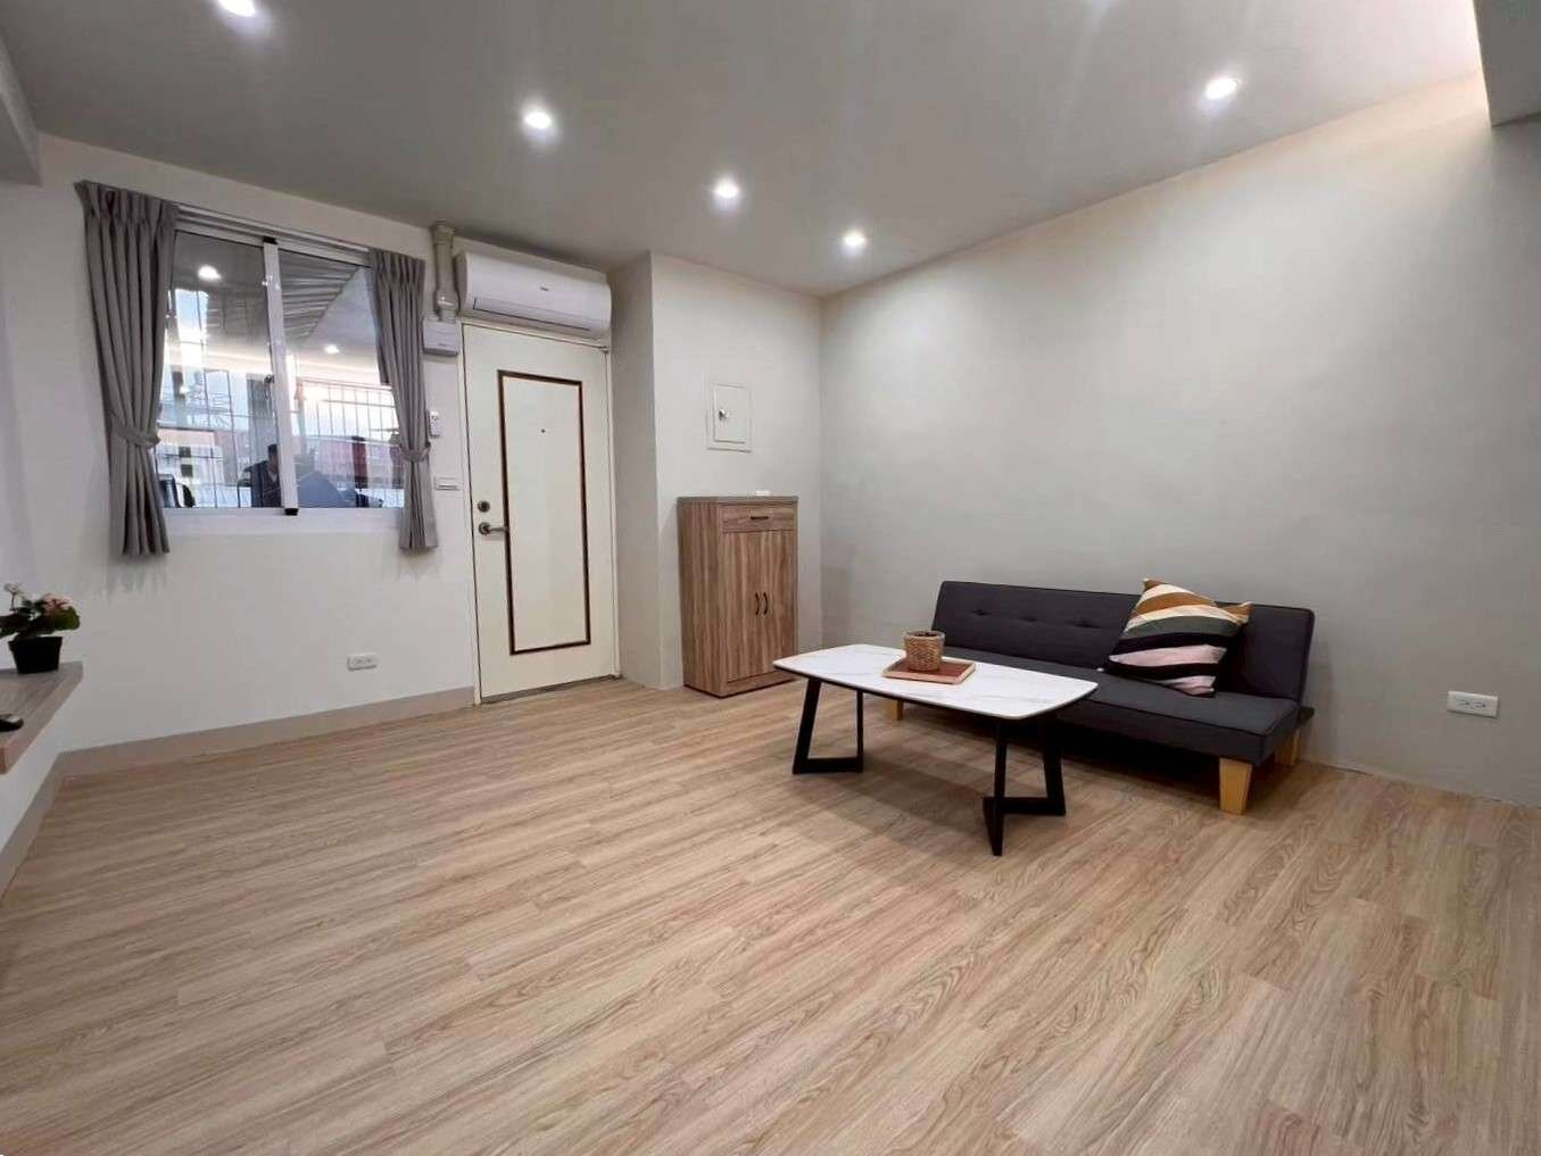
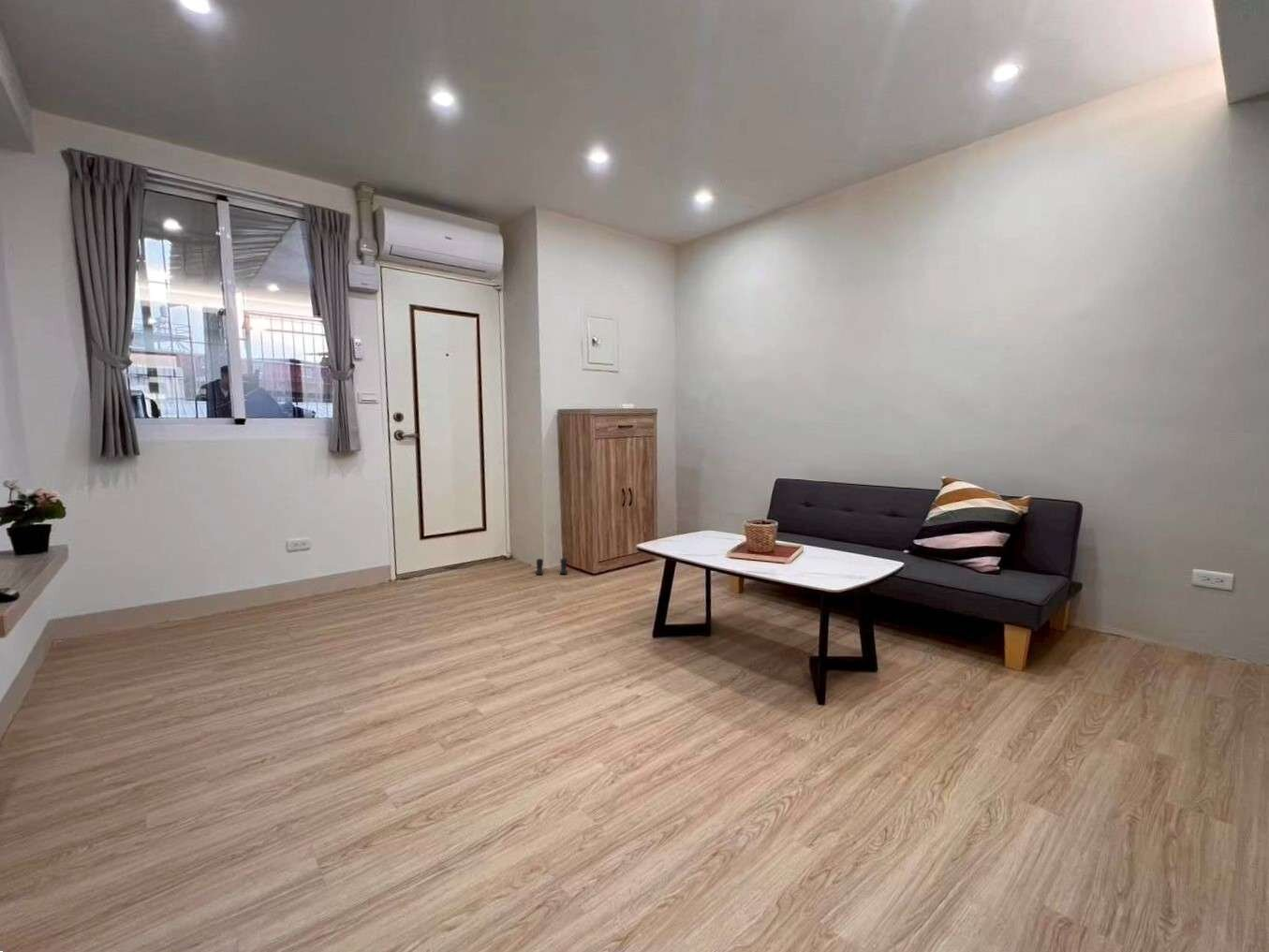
+ boots [535,557,568,576]
